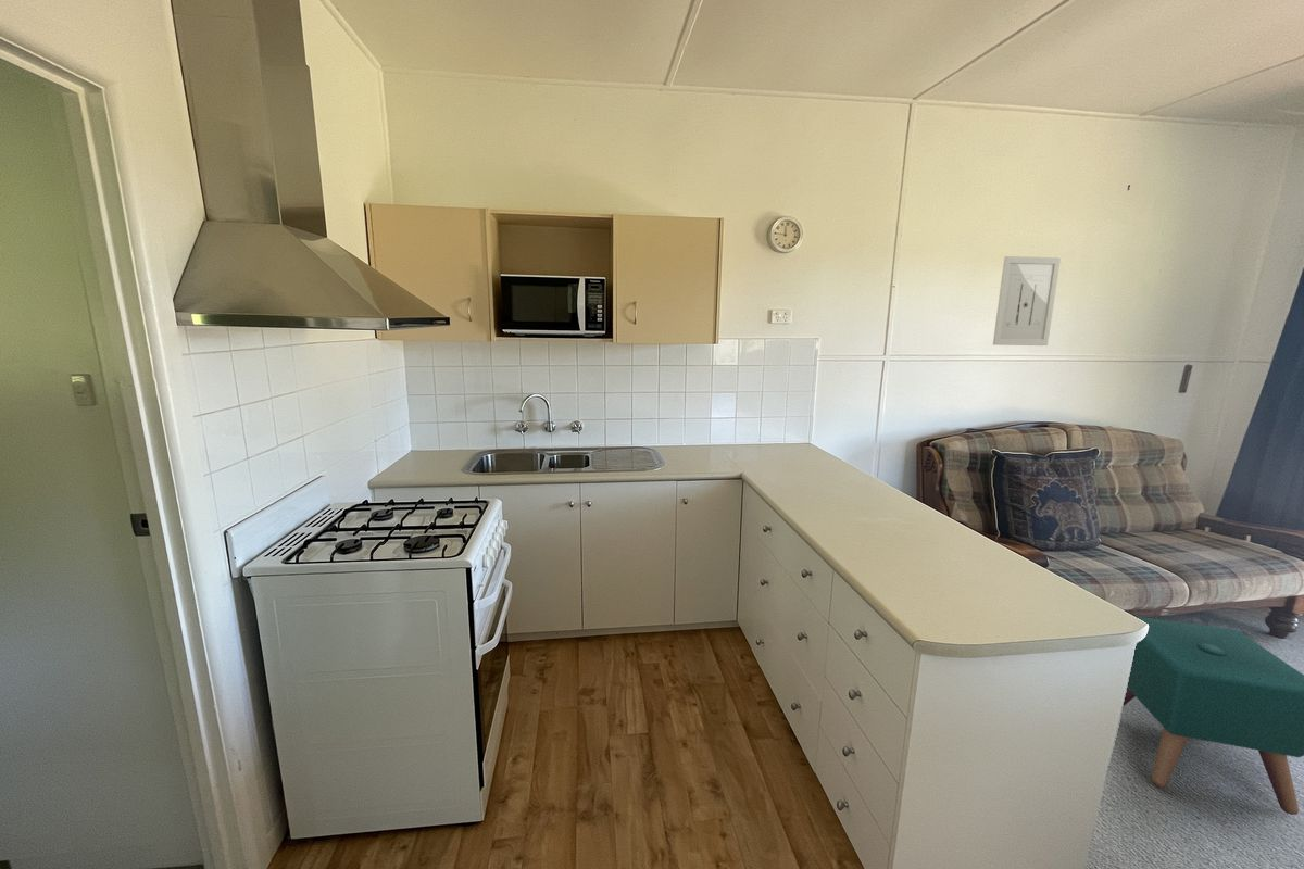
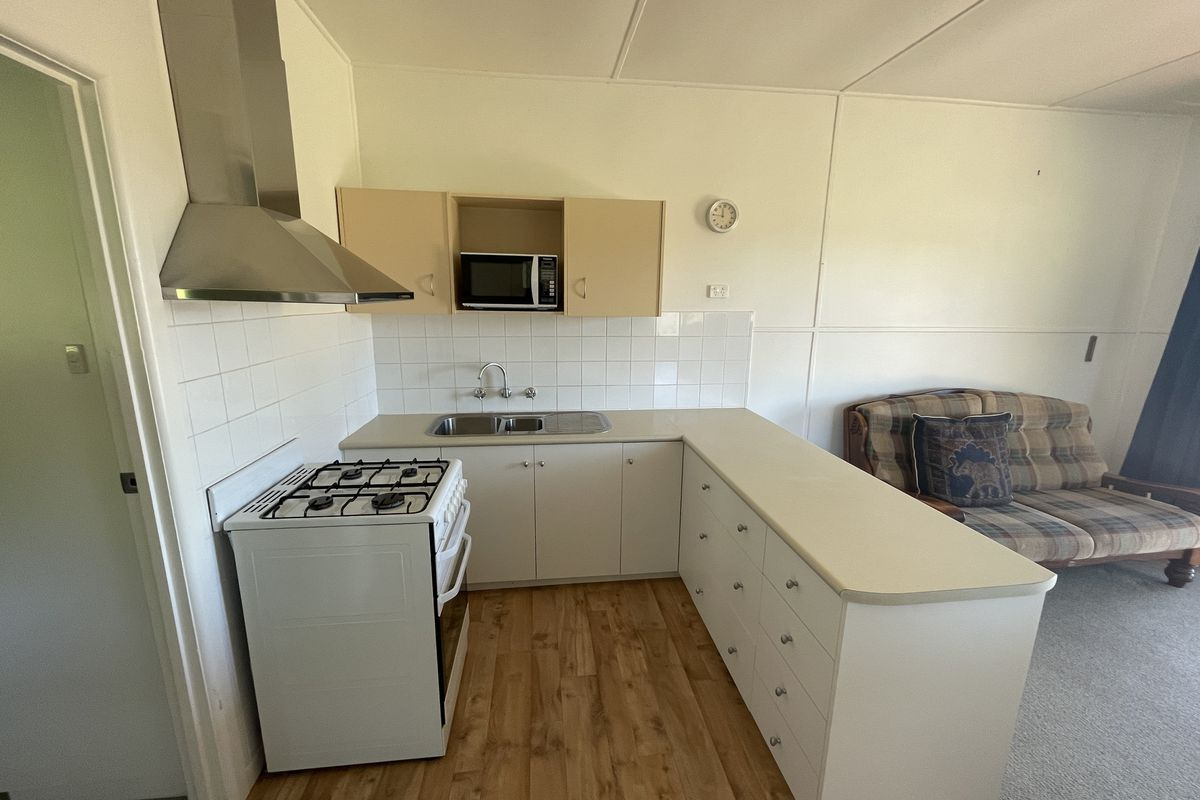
- wall art [992,255,1062,347]
- ottoman [1123,615,1304,816]
